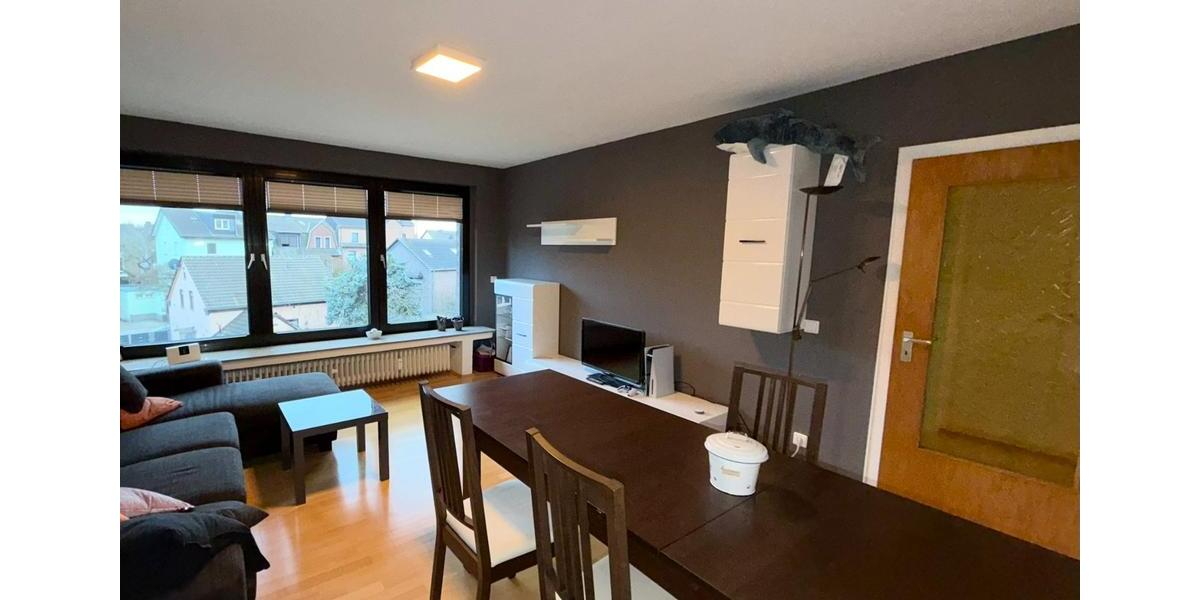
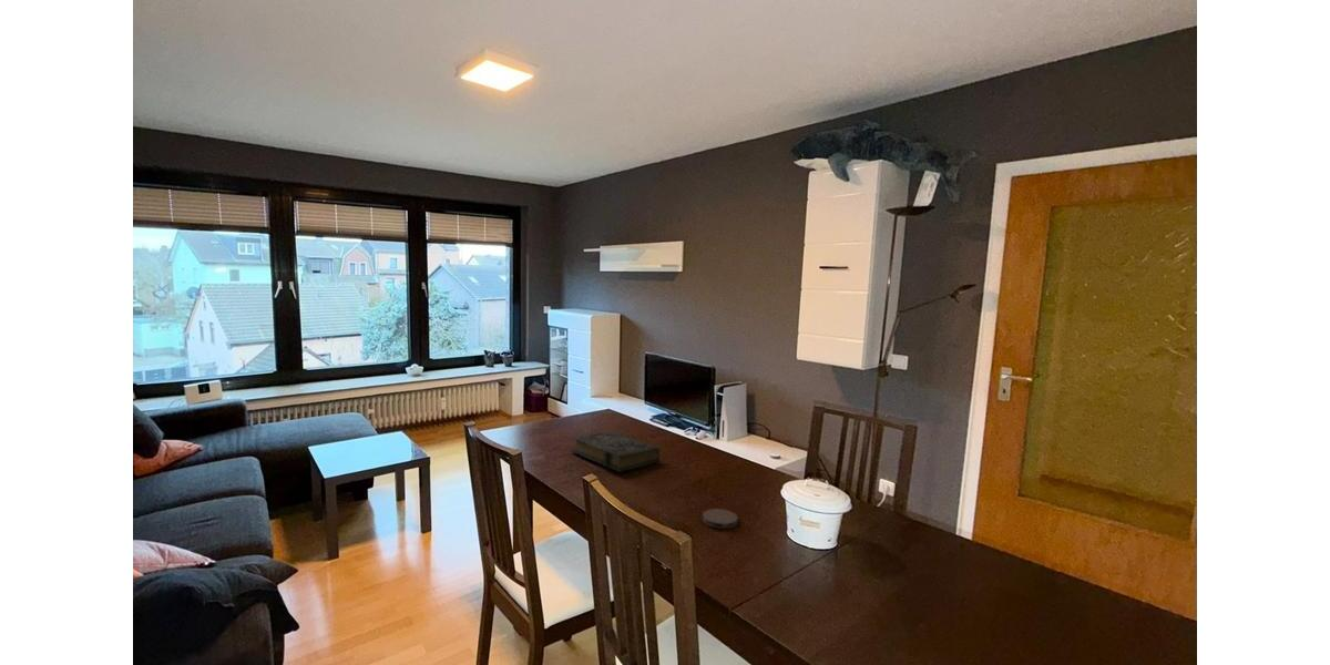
+ book [570,430,661,472]
+ coaster [702,508,738,530]
